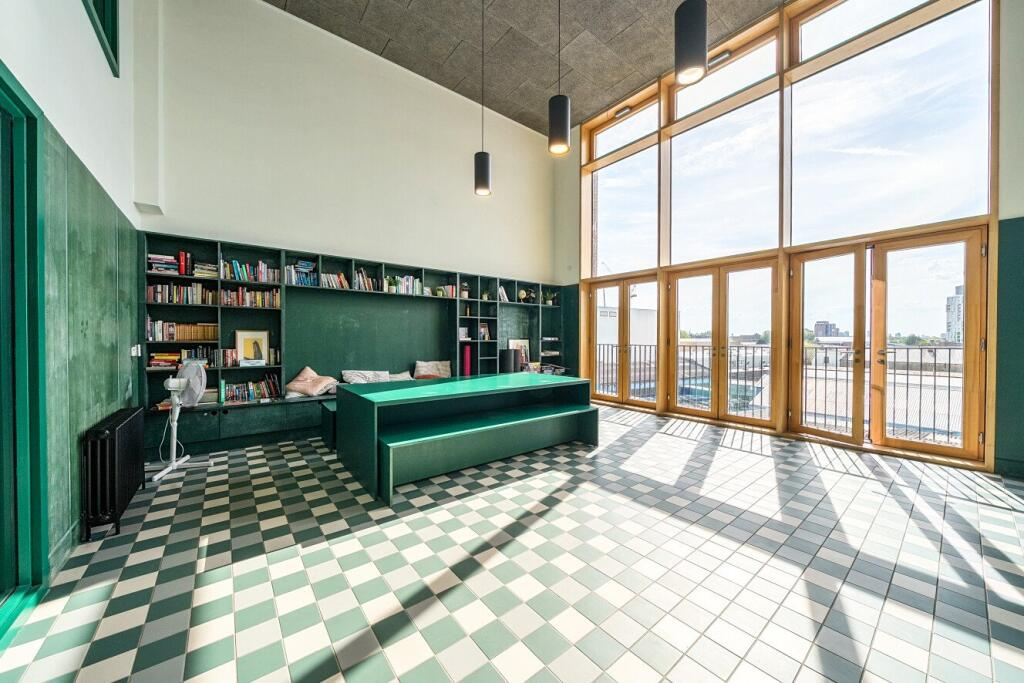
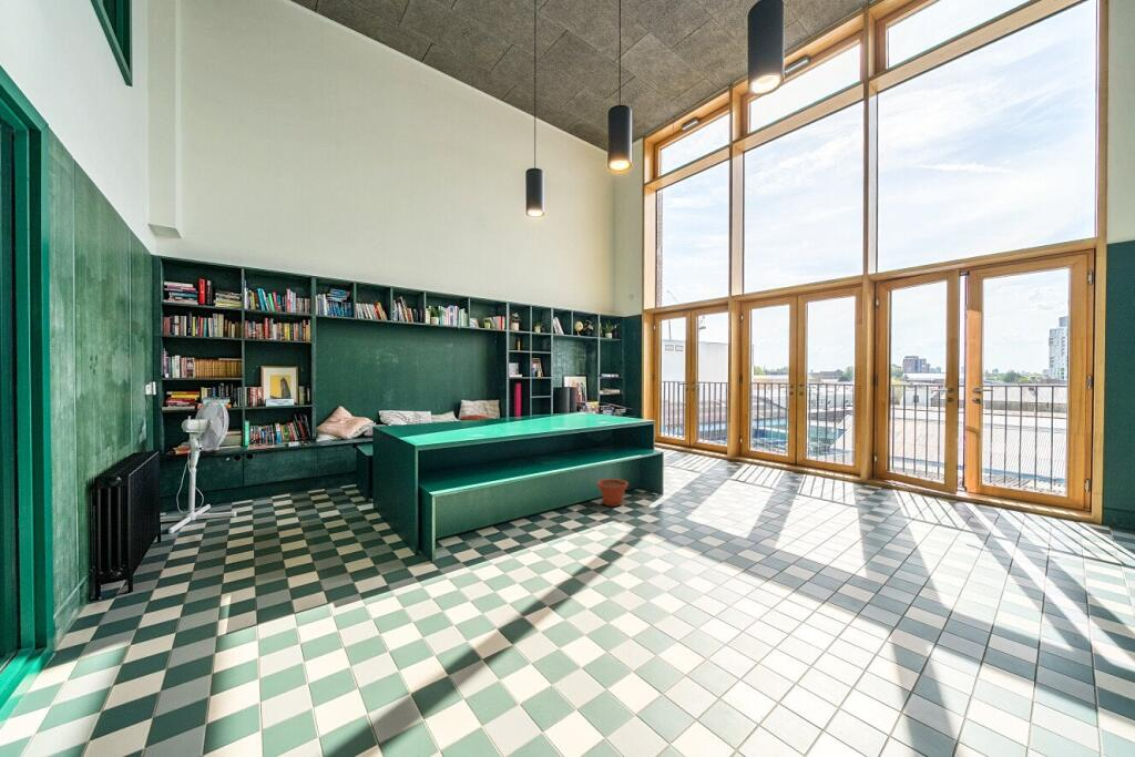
+ plant pot [596,478,630,508]
